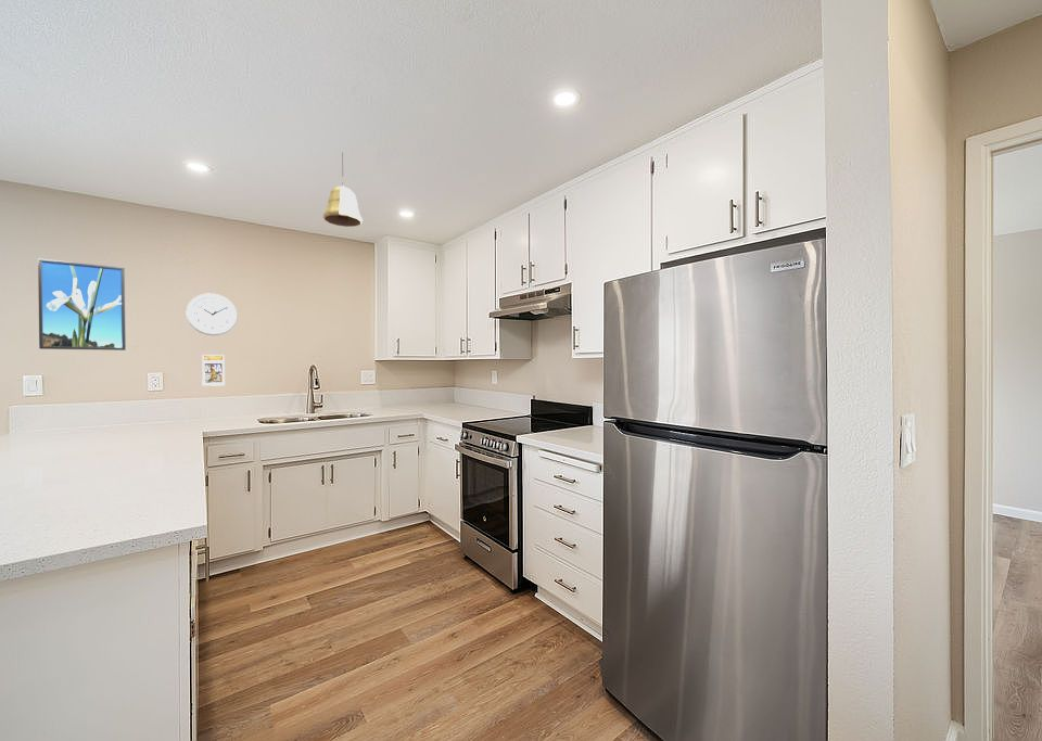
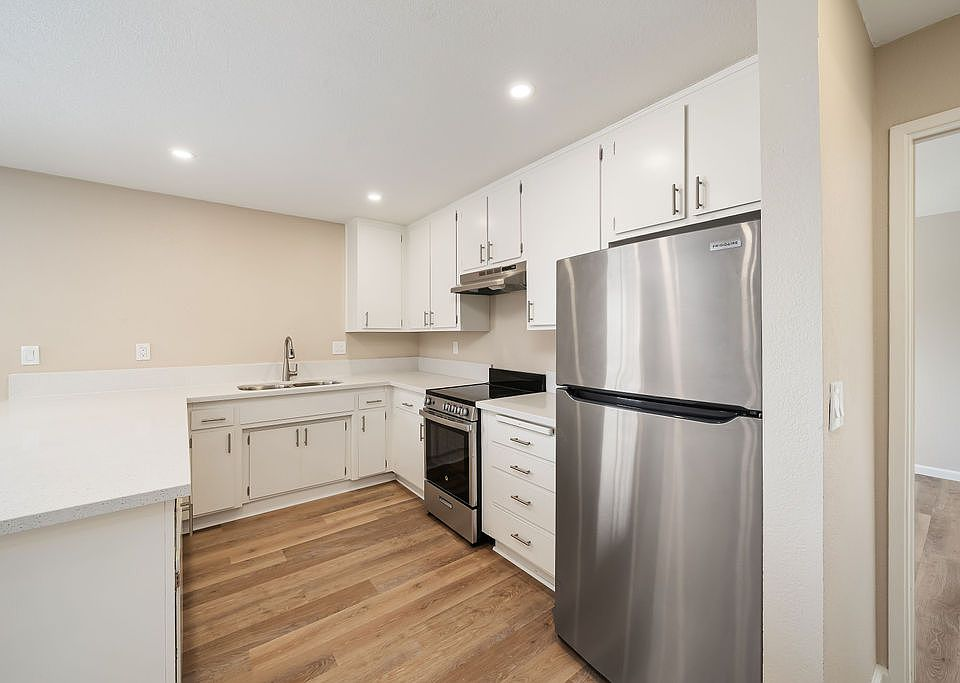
- pendant light [322,152,364,228]
- trading card display case [201,354,226,387]
- wall clock [185,292,239,336]
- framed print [37,258,127,352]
